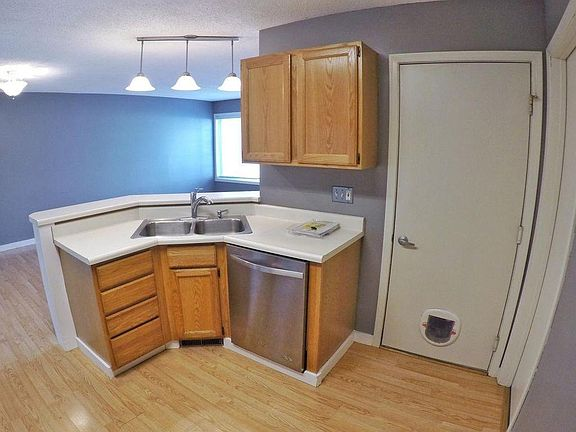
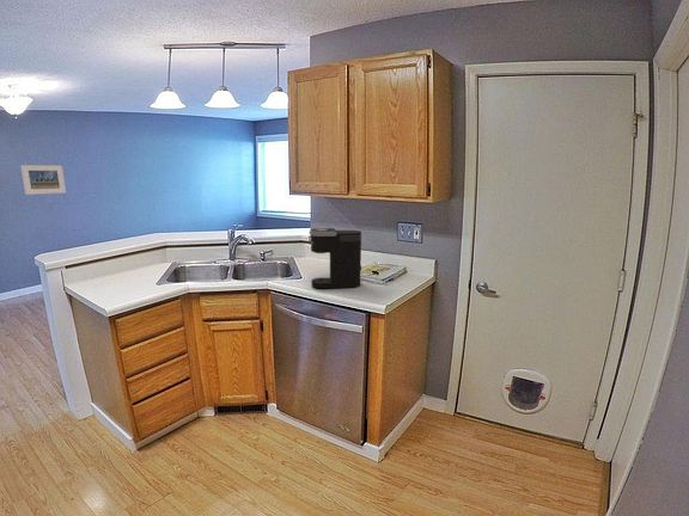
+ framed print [19,164,67,196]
+ coffee maker [309,227,362,289]
